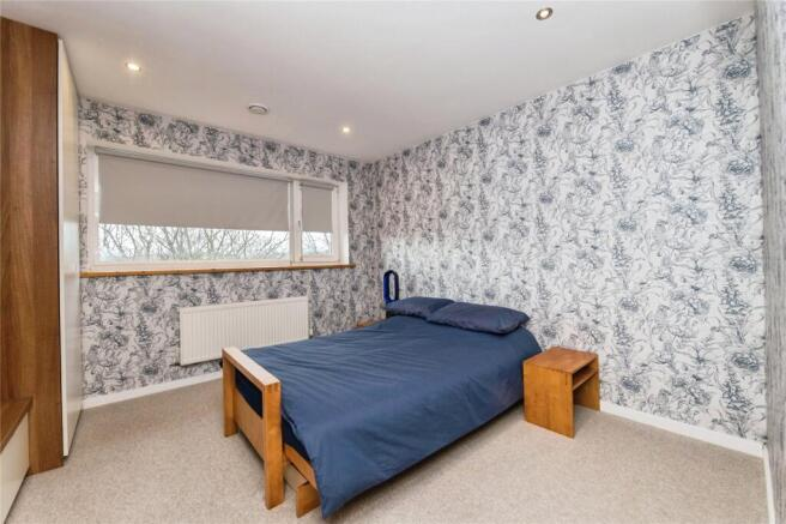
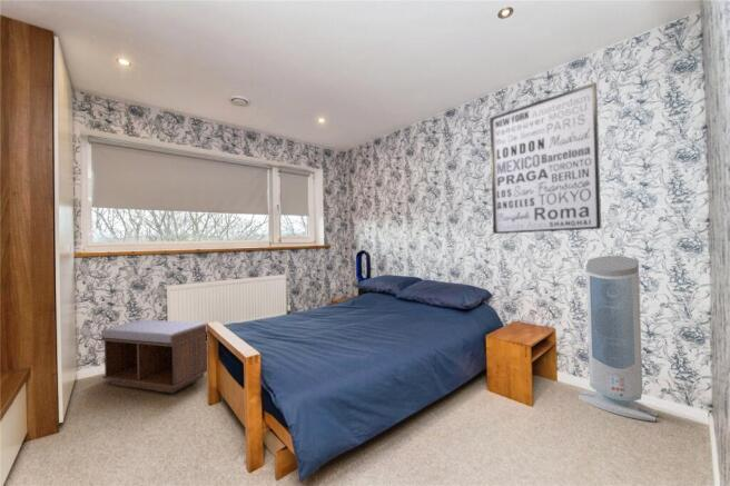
+ air purifier [578,255,659,423]
+ bench [100,319,208,394]
+ wall art [489,81,602,235]
